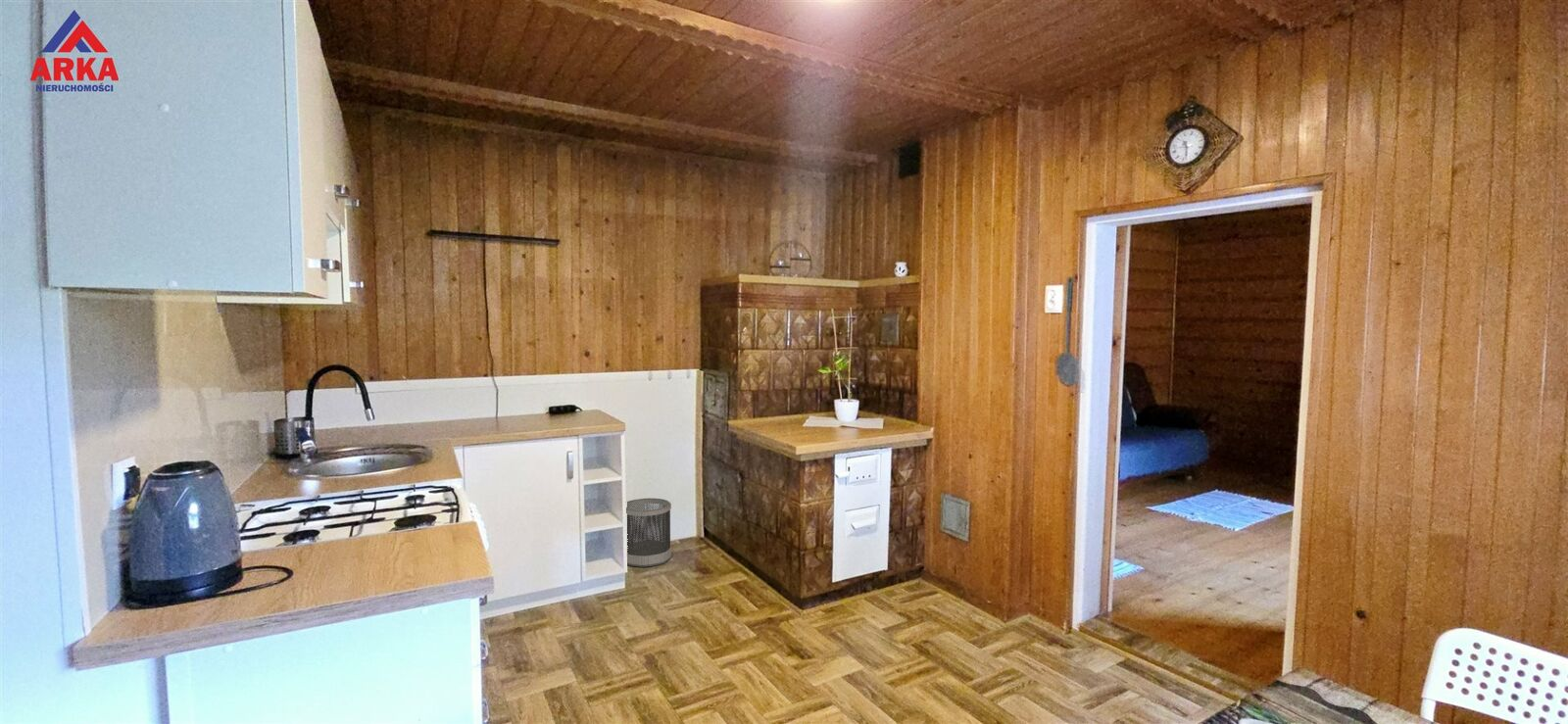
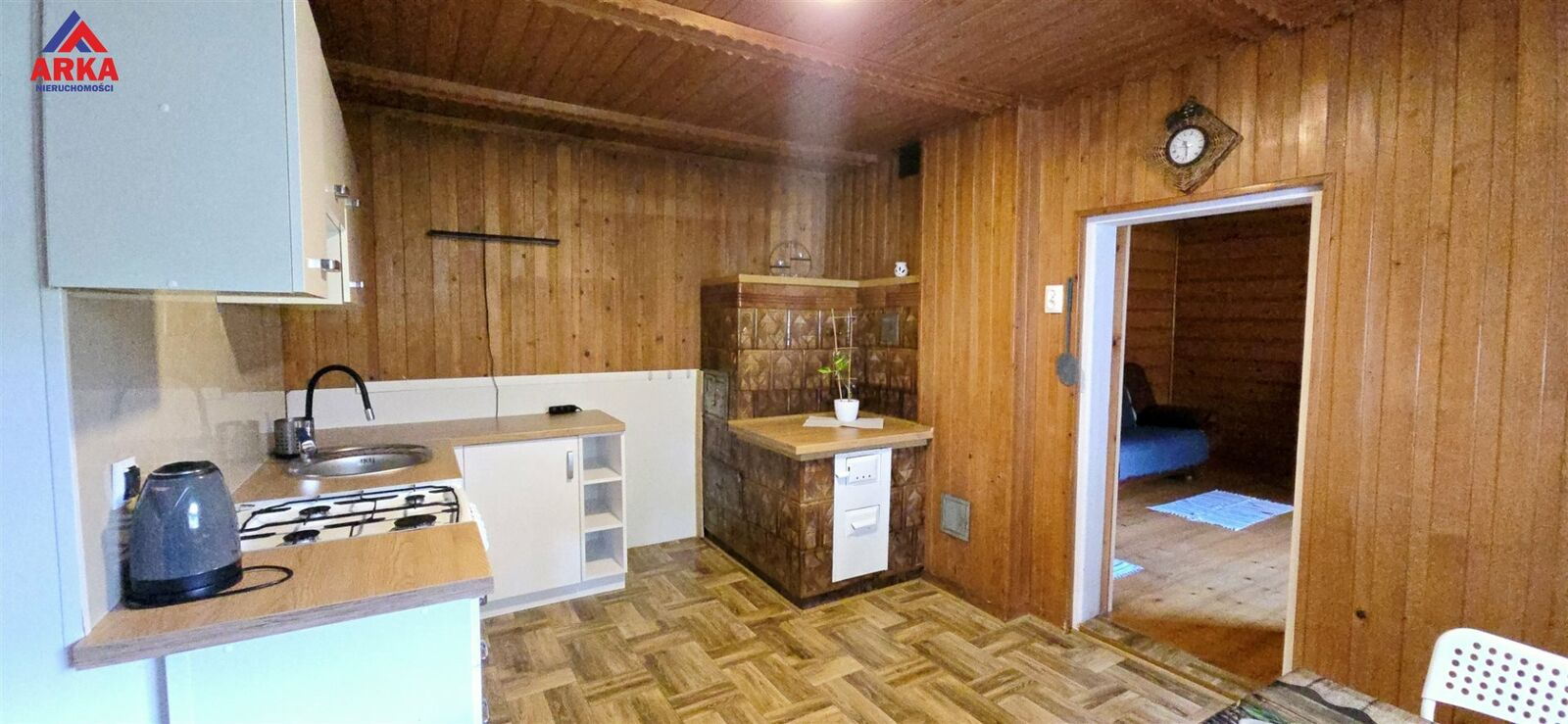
- wastebasket [626,497,672,568]
